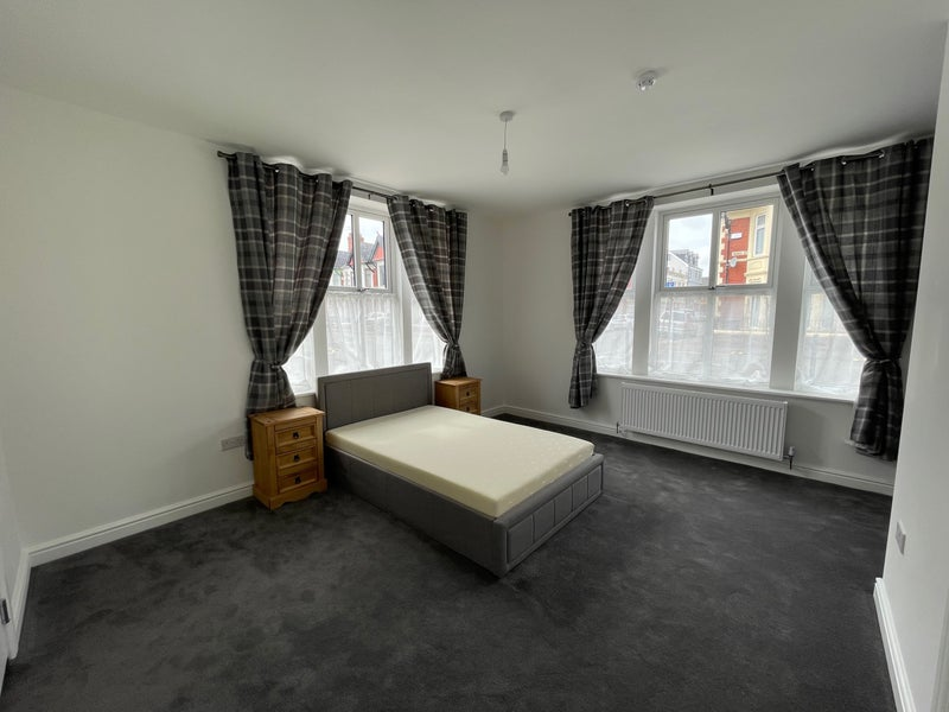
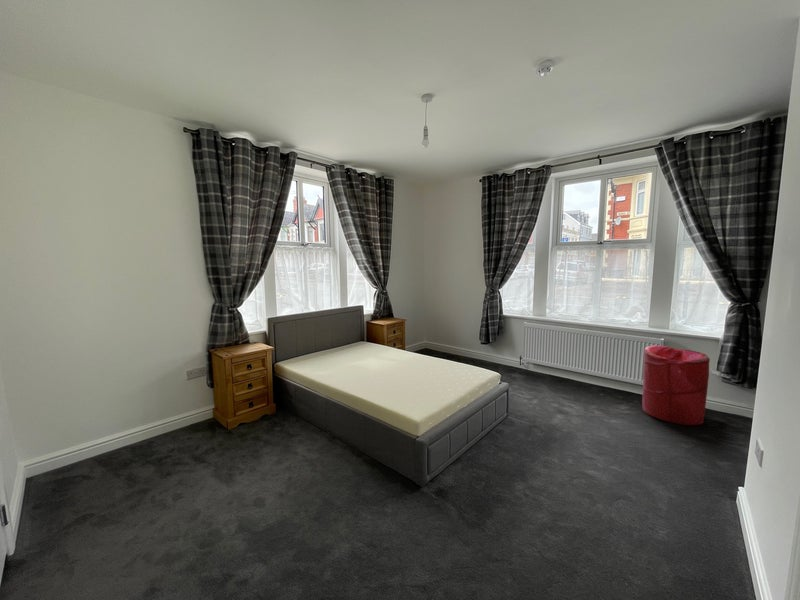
+ laundry hamper [641,344,711,426]
